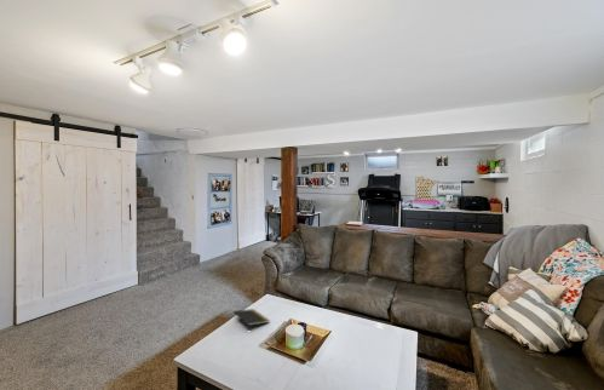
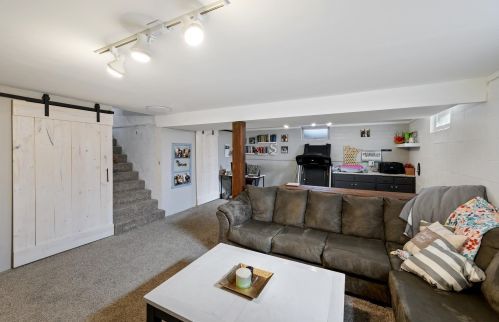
- notepad [232,308,271,329]
